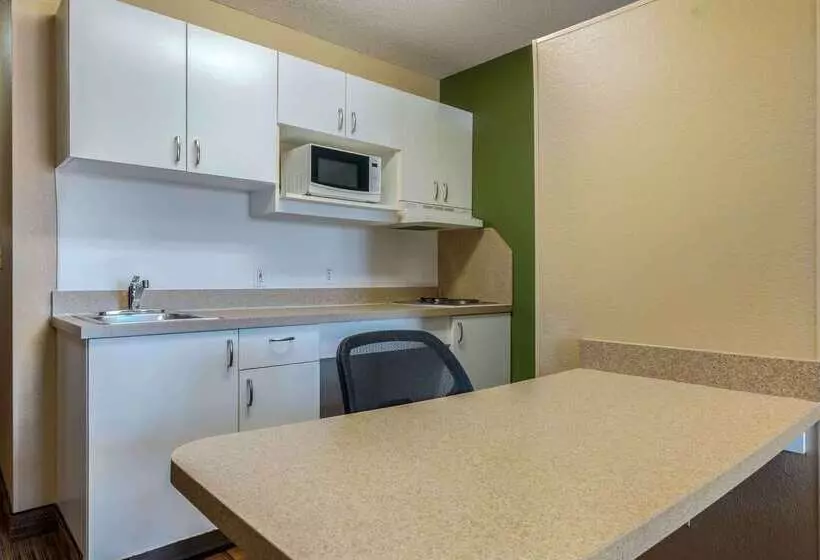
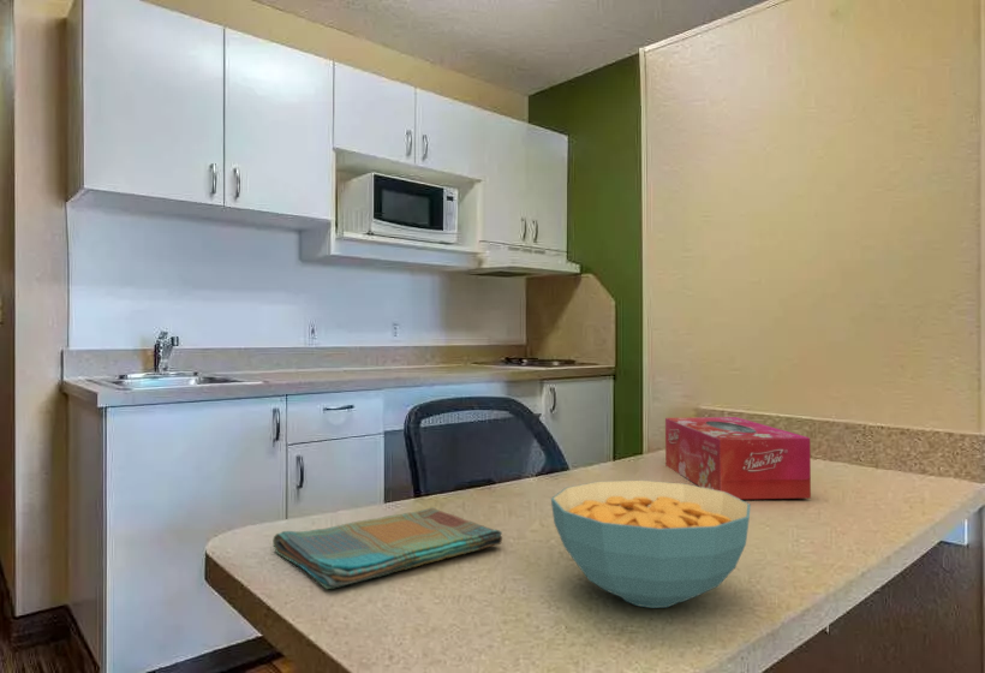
+ tissue box [664,416,812,500]
+ cereal bowl [550,480,752,609]
+ dish towel [271,507,503,590]
